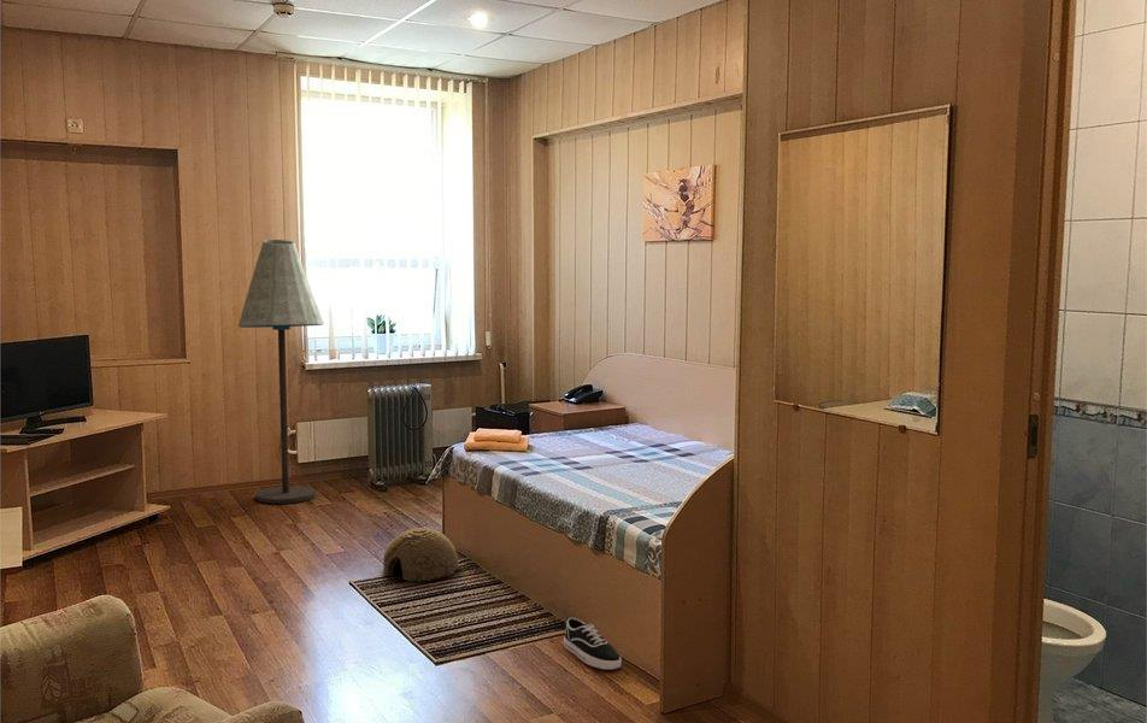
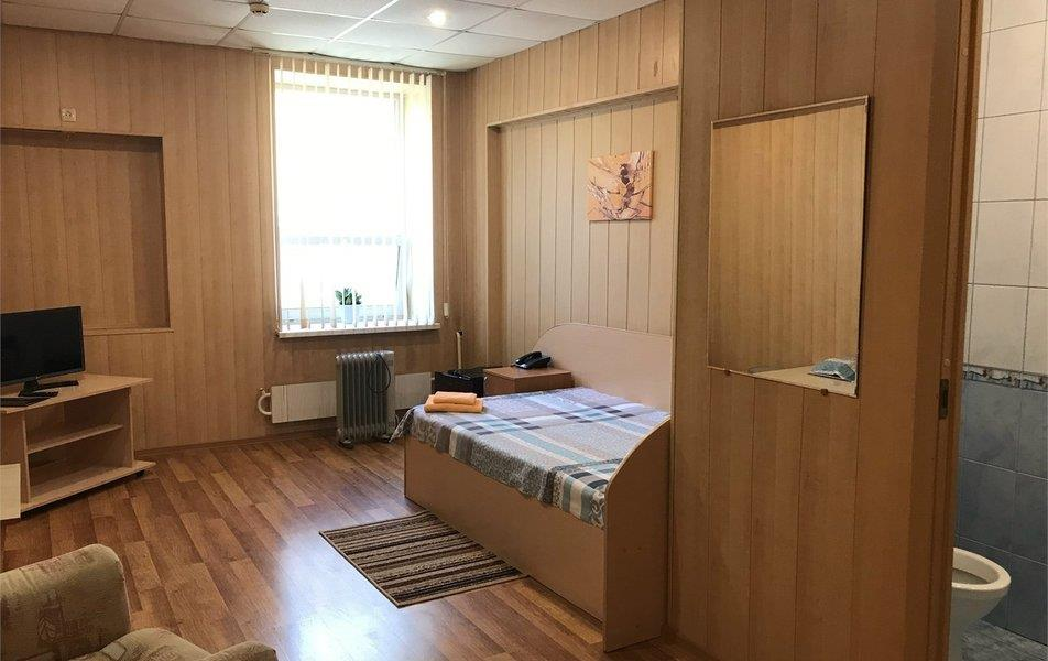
- floor lamp [237,239,325,505]
- shoe [563,616,623,671]
- woven basket [382,527,459,583]
